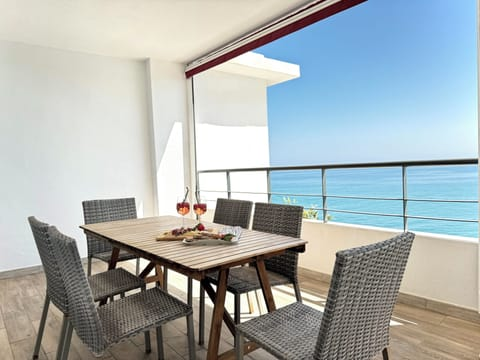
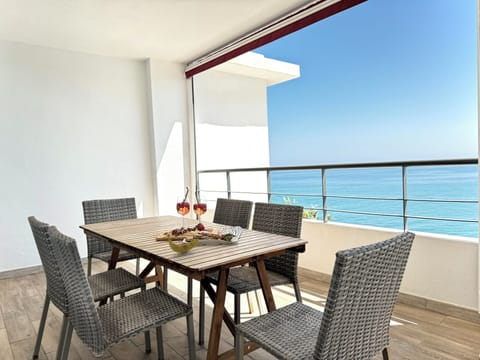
+ banana [166,233,200,254]
